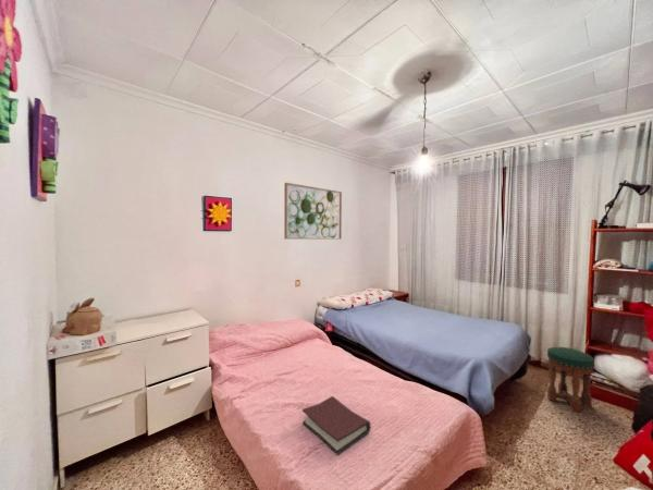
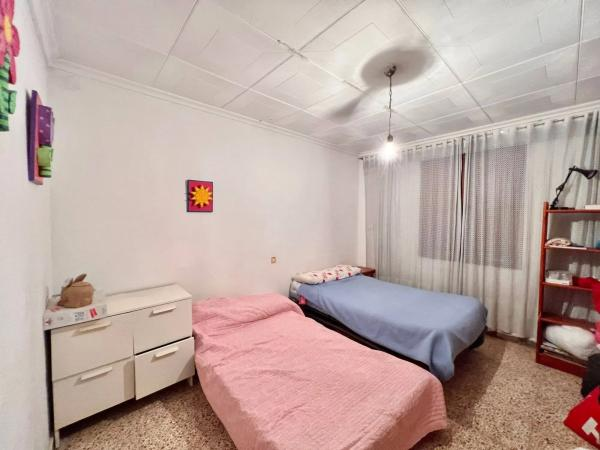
- hardback book [301,395,371,456]
- wall art [283,182,343,241]
- stool [546,346,595,414]
